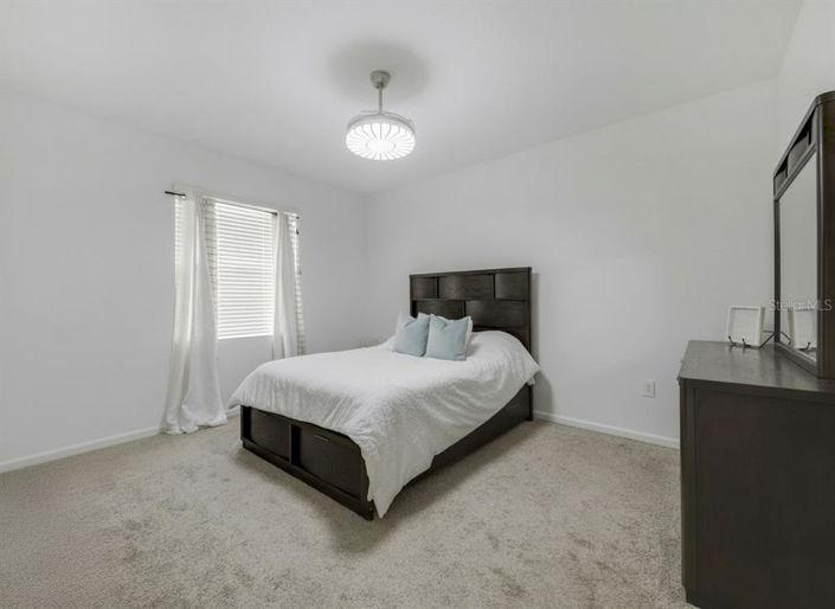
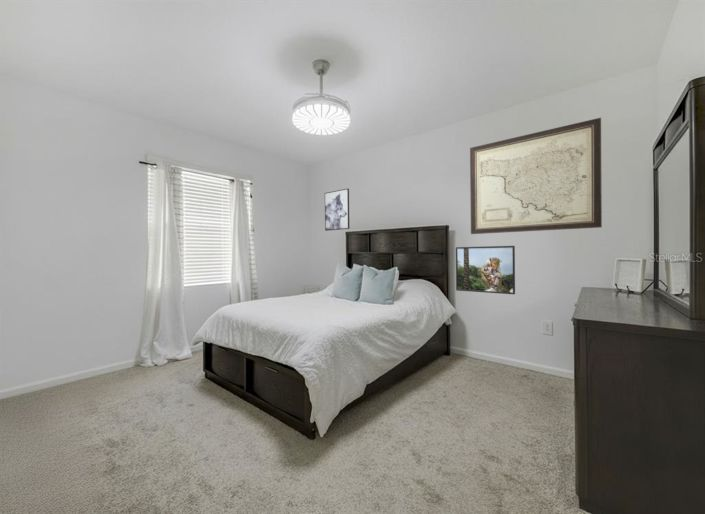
+ wall art [469,117,603,235]
+ wall art [324,188,350,232]
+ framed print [455,245,516,295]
